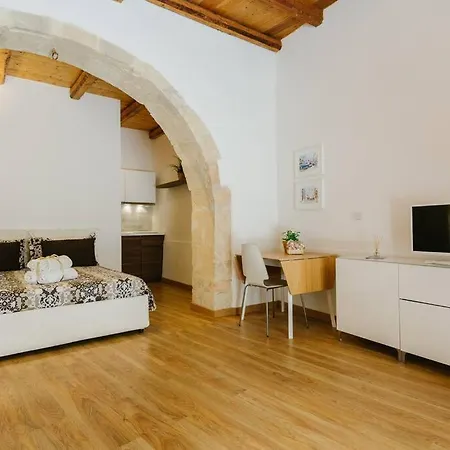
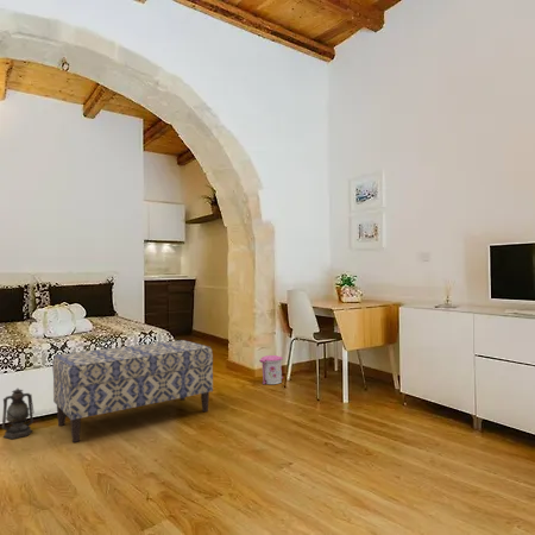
+ trash can [258,354,284,385]
+ lantern [1,388,36,441]
+ bench [51,339,214,443]
